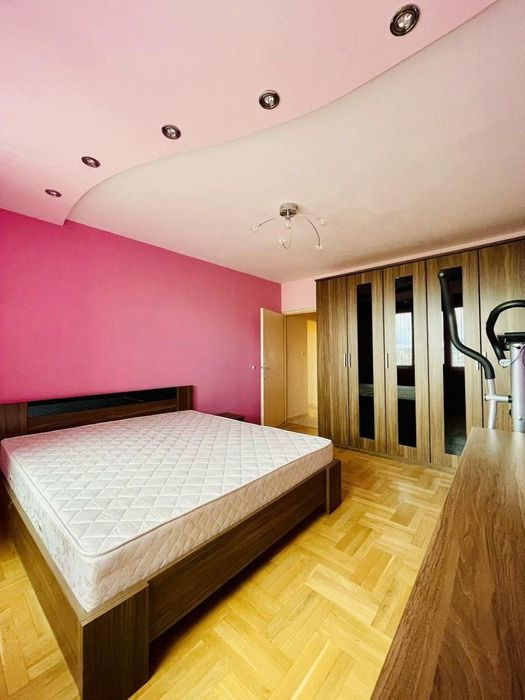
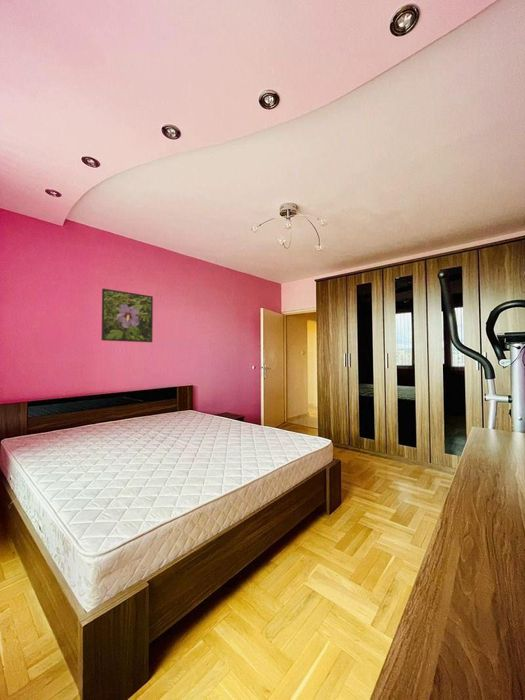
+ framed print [100,288,154,343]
